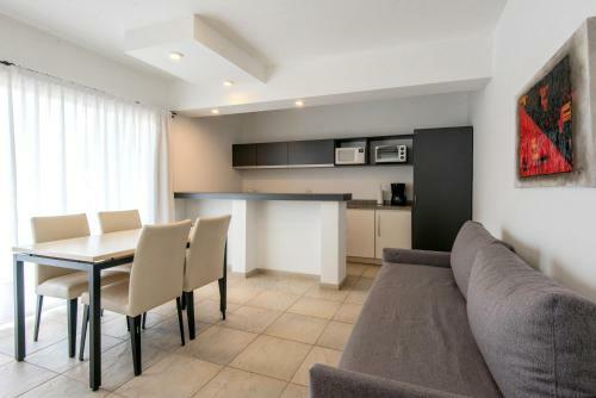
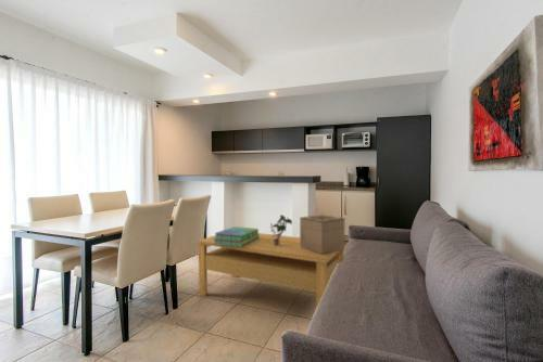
+ coffee table [197,232,344,307]
+ potted plant [269,214,293,246]
+ stack of books [214,225,260,247]
+ decorative box [299,214,345,255]
